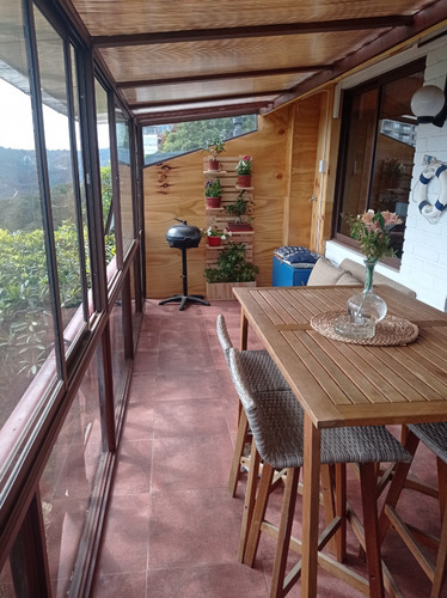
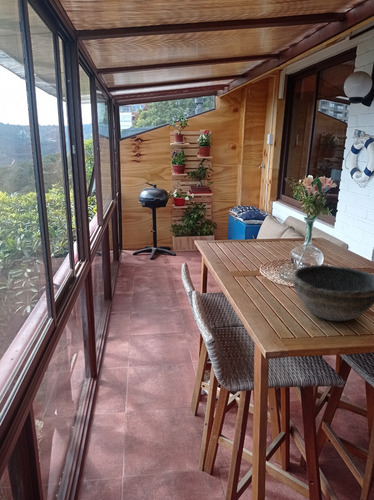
+ bowl [292,263,374,322]
